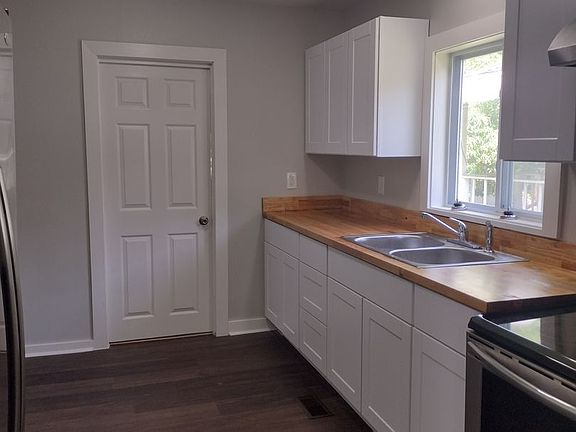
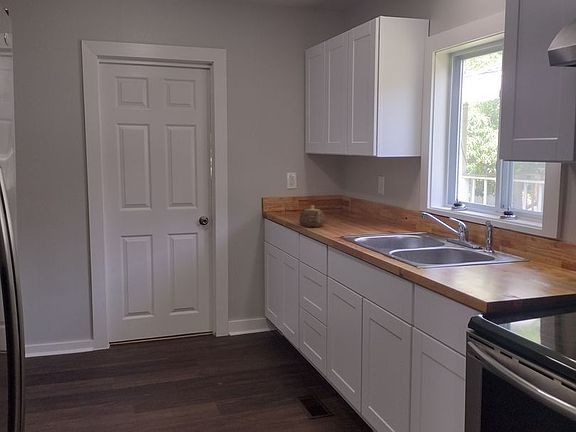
+ teapot [298,204,326,228]
